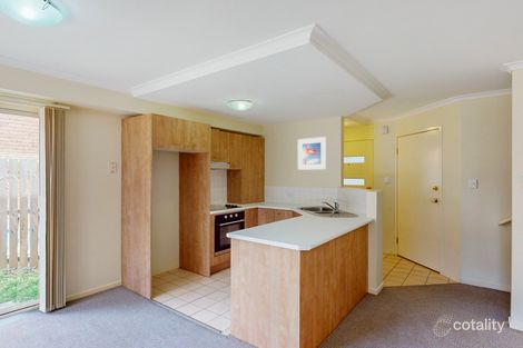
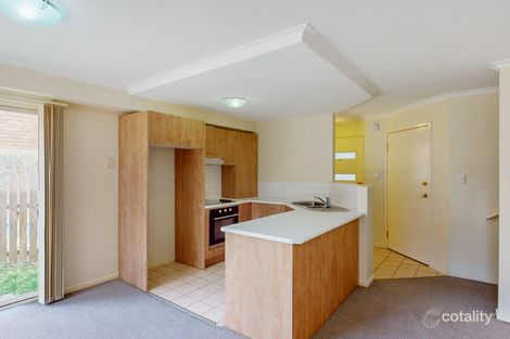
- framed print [297,136,327,170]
